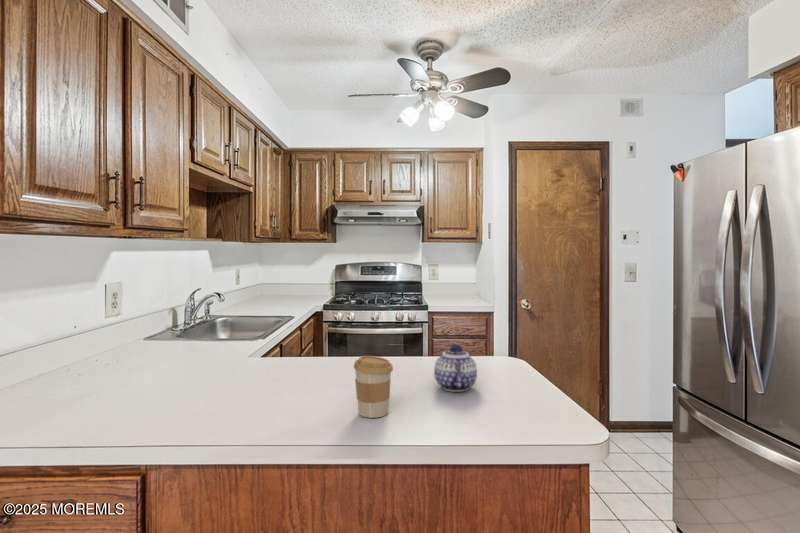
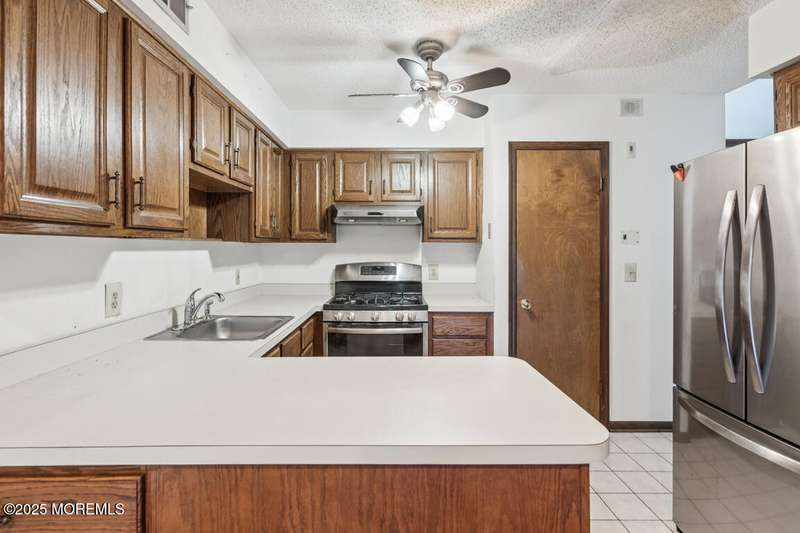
- teapot [433,343,478,393]
- coffee cup [353,355,394,419]
